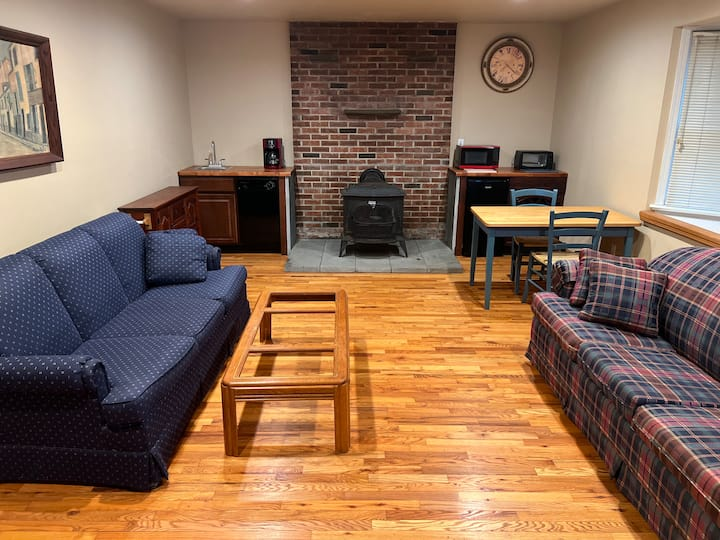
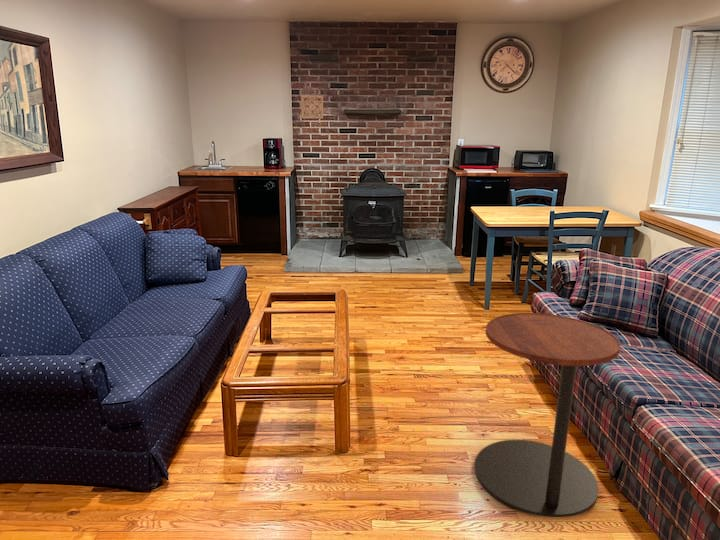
+ side table [474,312,622,518]
+ wall ornament [300,94,324,120]
